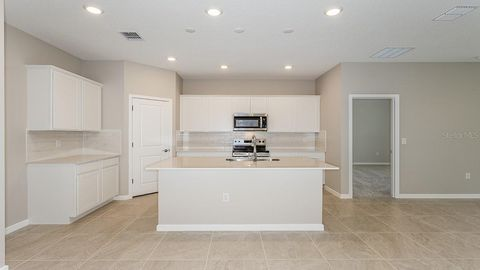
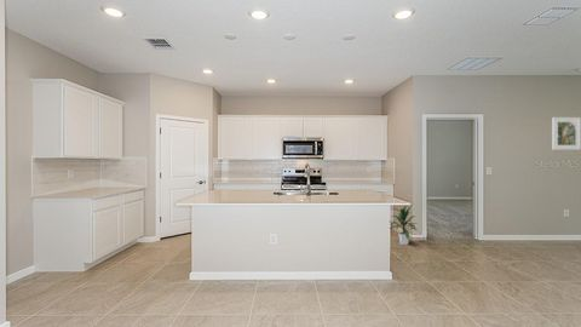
+ indoor plant [390,205,420,246]
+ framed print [551,116,581,150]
